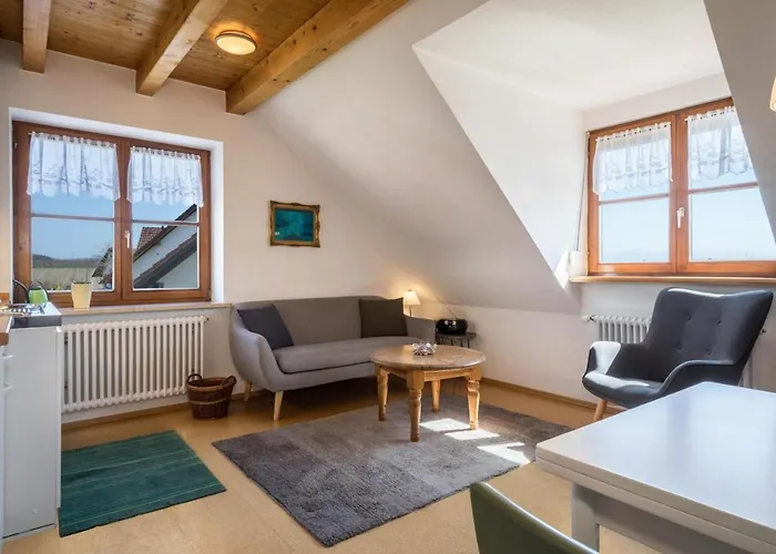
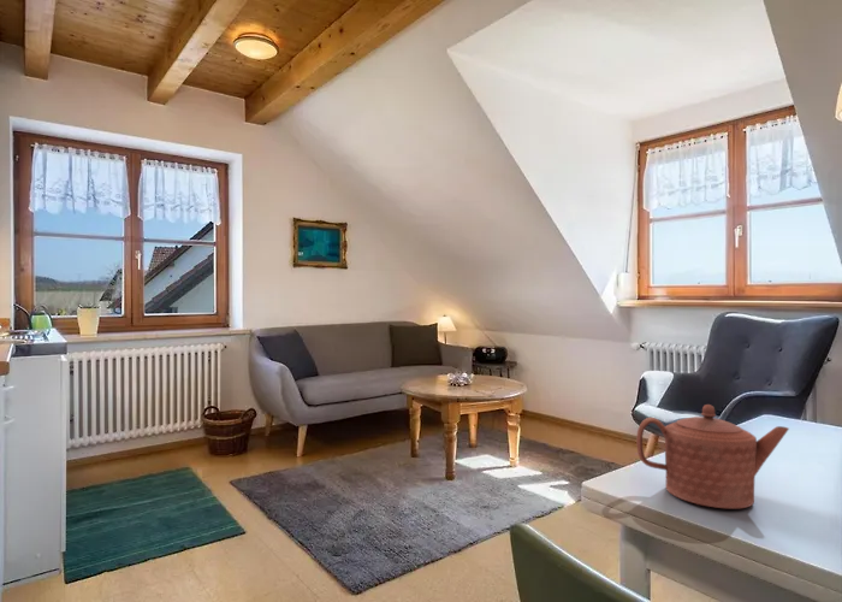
+ teapot [635,403,790,509]
